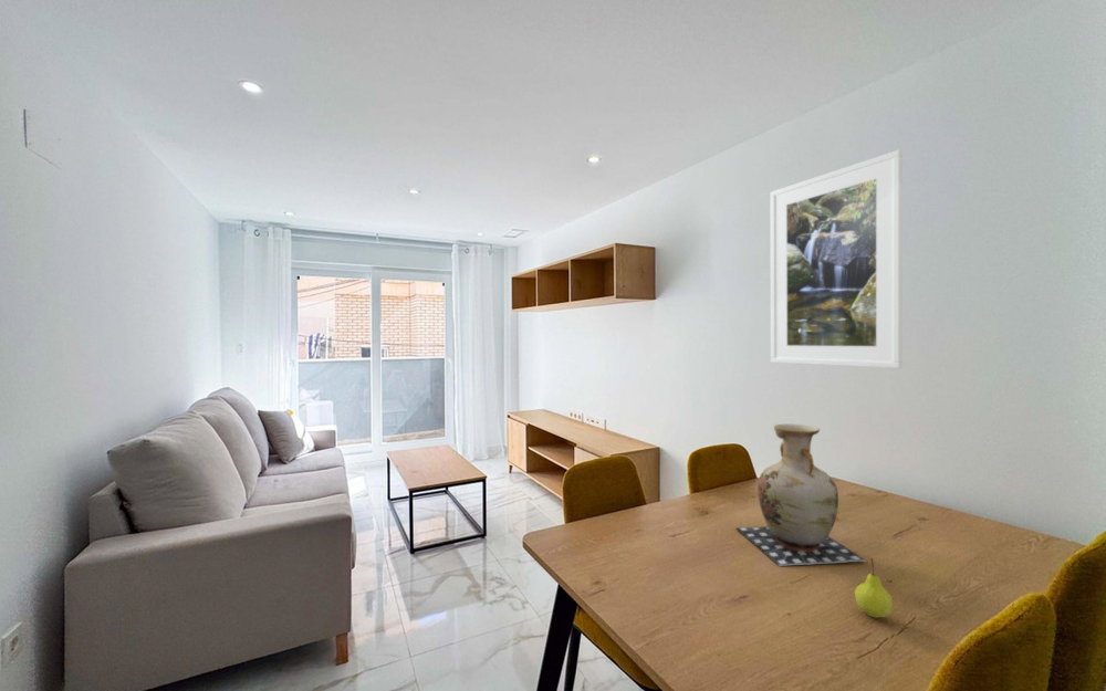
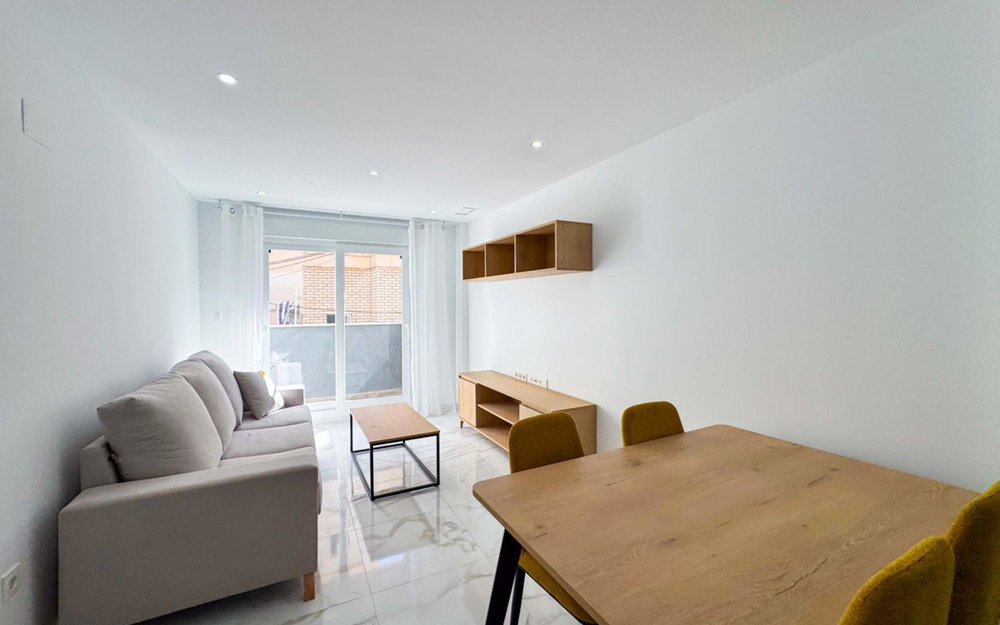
- fruit [854,557,894,619]
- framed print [770,148,904,369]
- vase [734,422,867,566]
